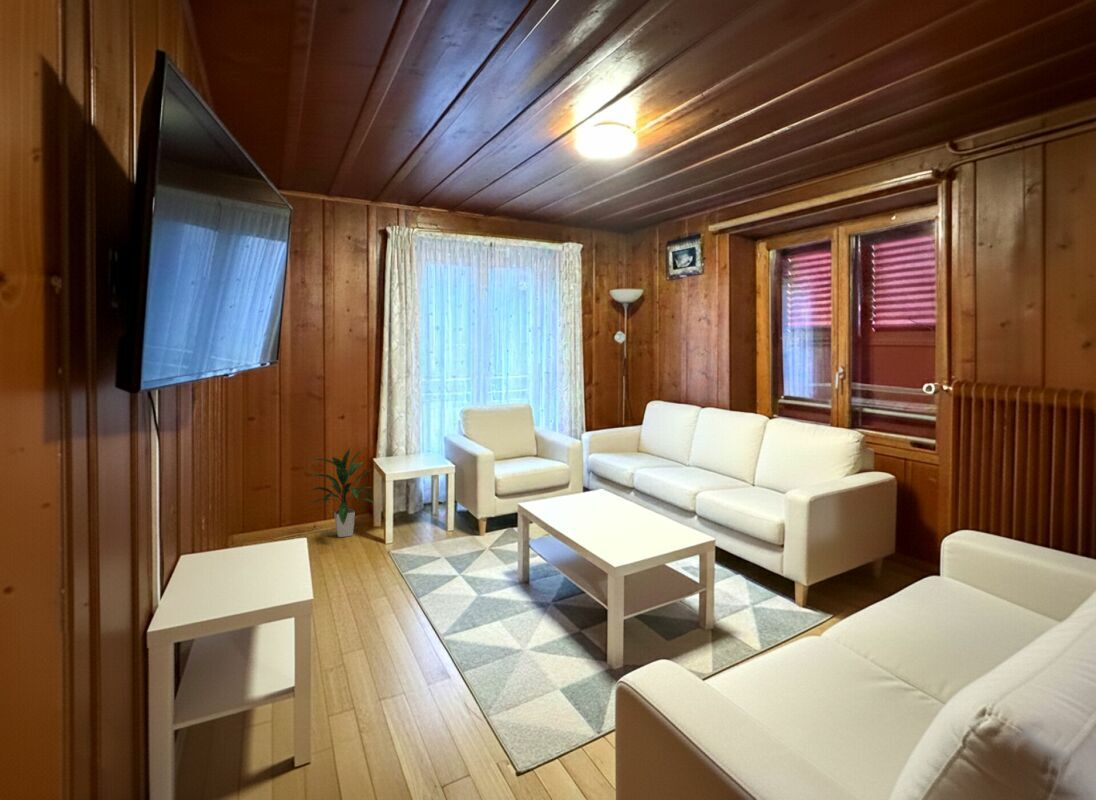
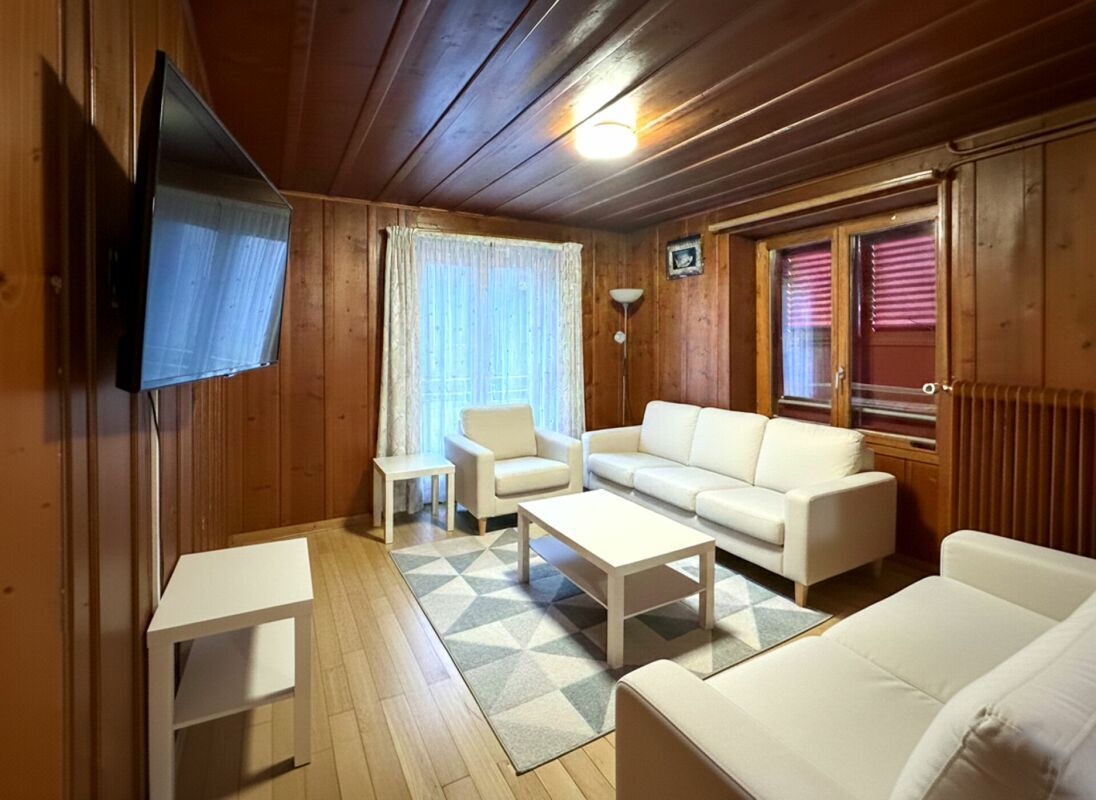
- indoor plant [305,446,377,538]
